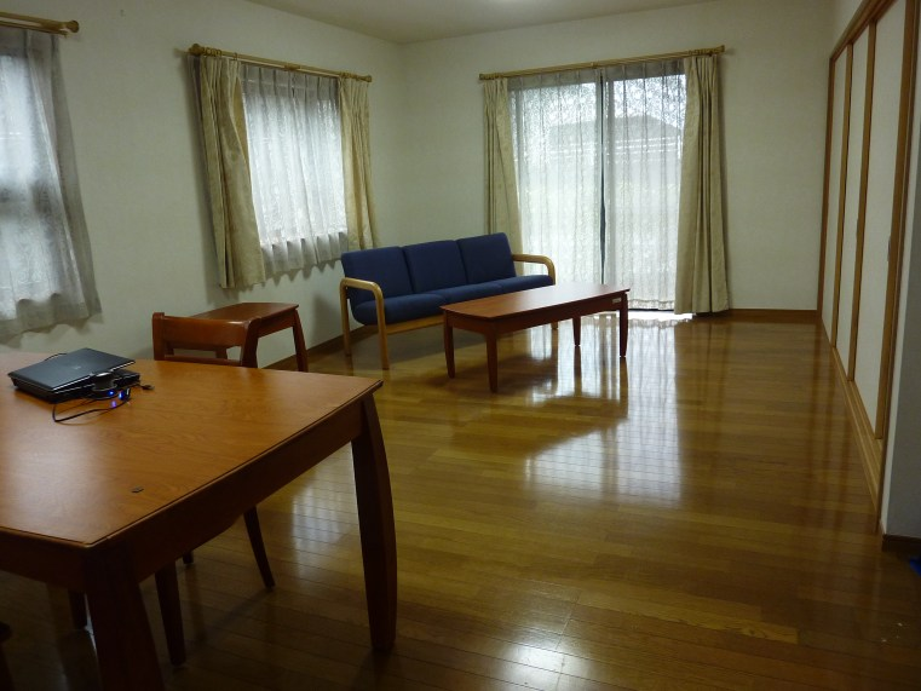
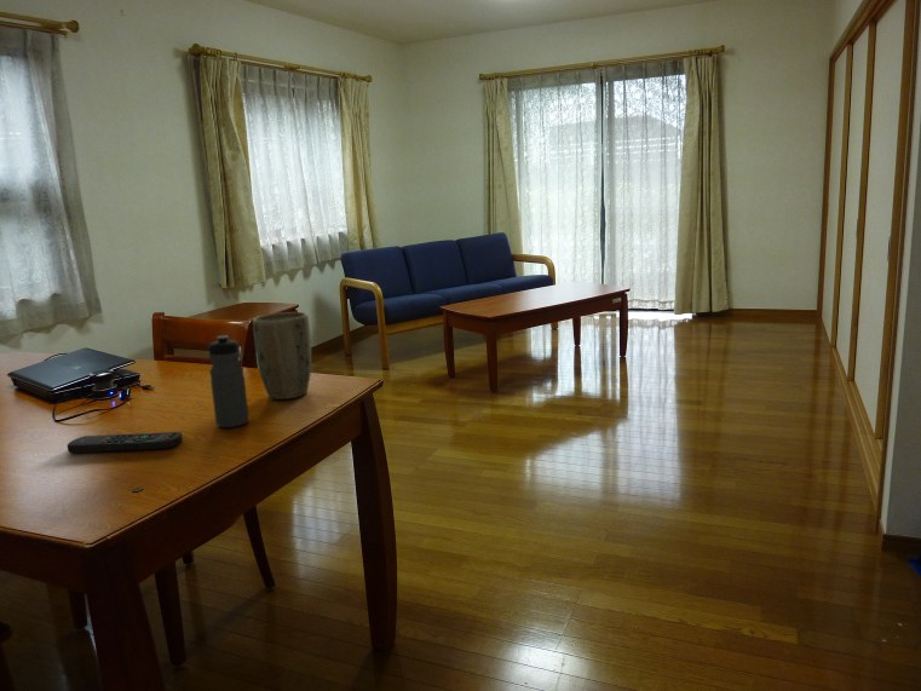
+ water bottle [207,334,251,428]
+ plant pot [252,311,312,401]
+ remote control [67,431,184,454]
